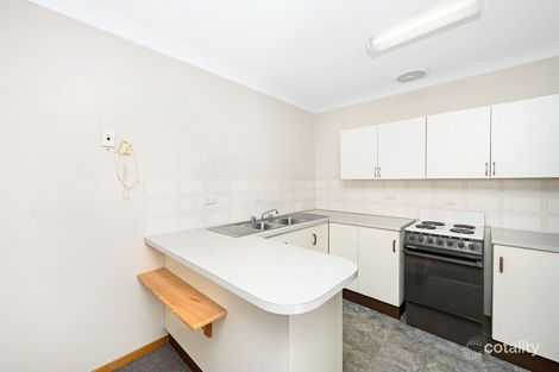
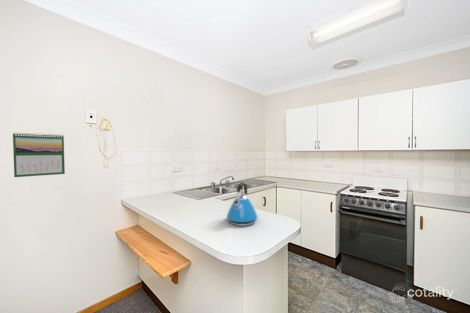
+ kettle [226,181,258,227]
+ calendar [12,132,66,178]
